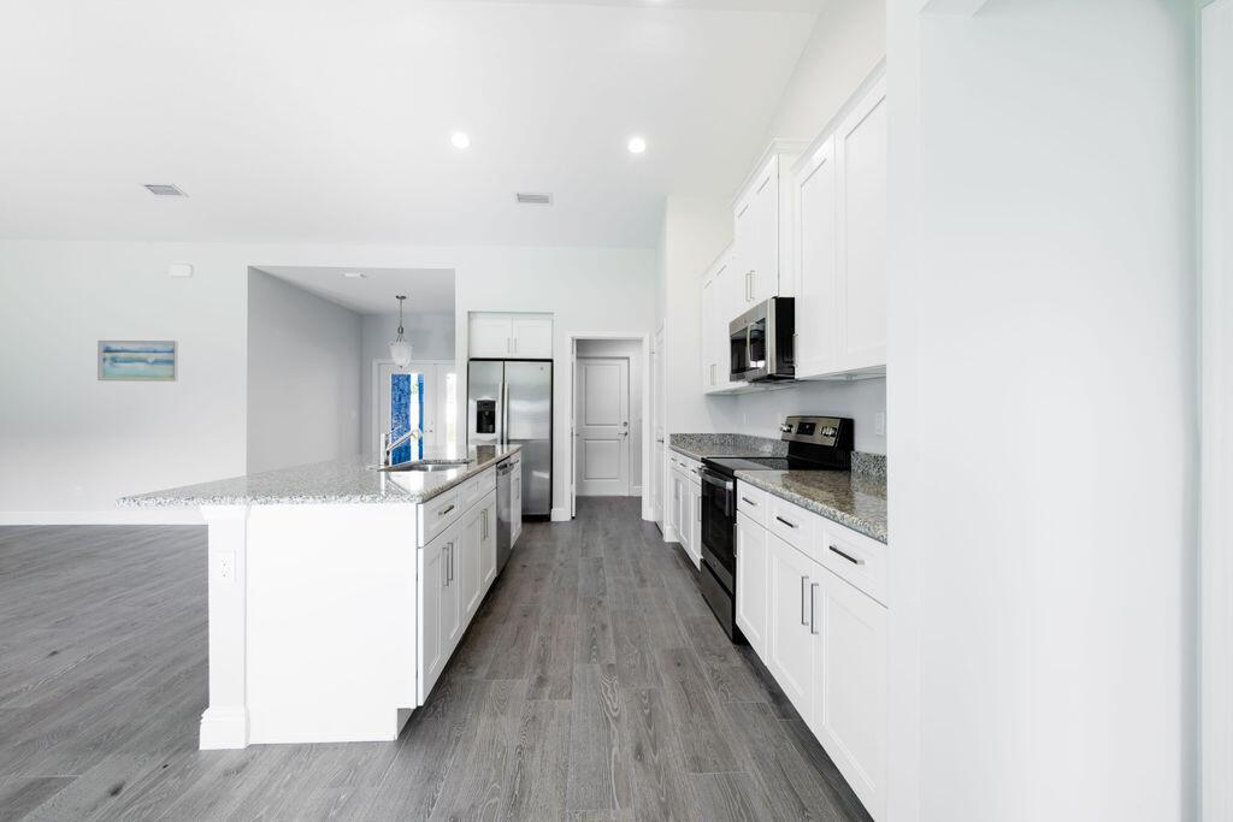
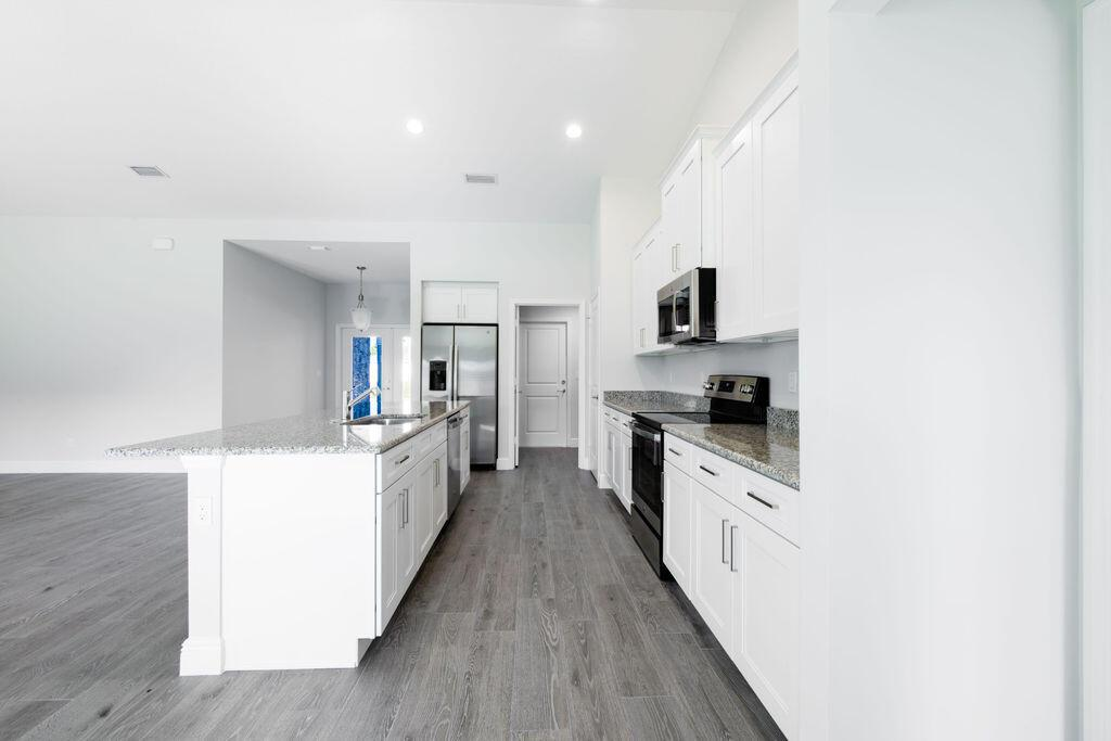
- wall art [96,339,179,383]
